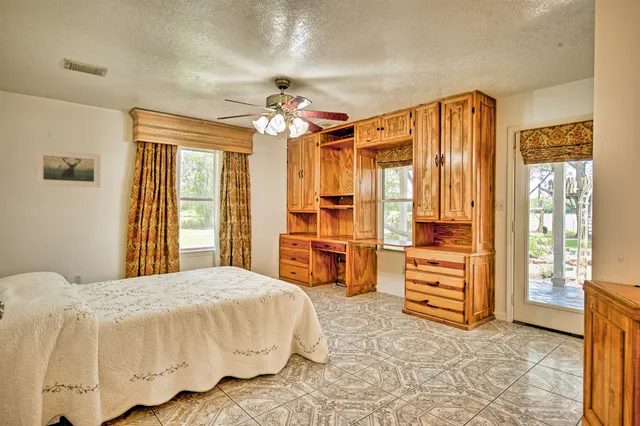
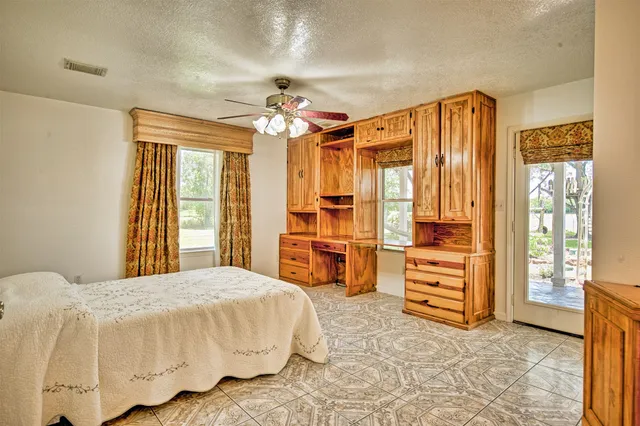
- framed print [35,148,102,189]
